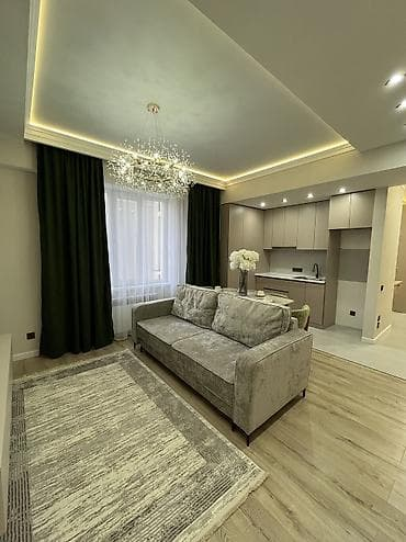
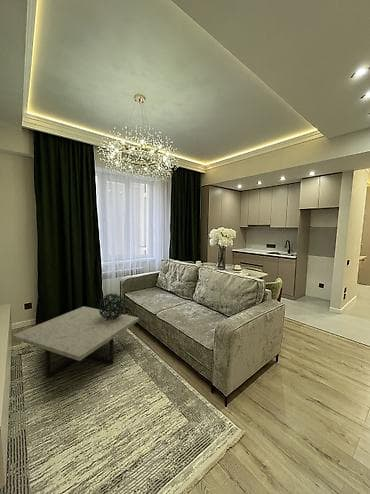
+ decorative orb [97,293,126,320]
+ coffee table [11,305,140,379]
